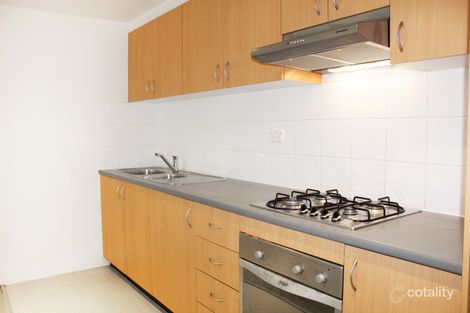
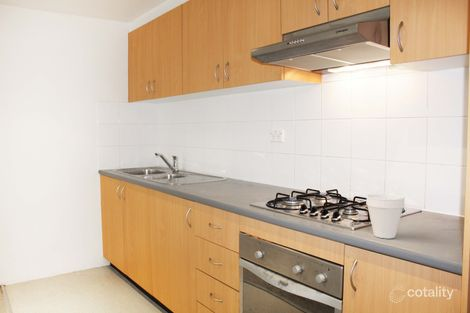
+ cup [365,193,406,239]
